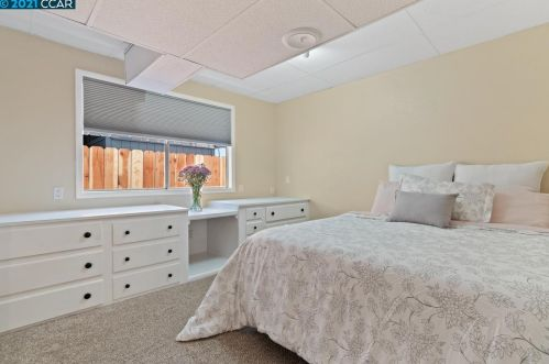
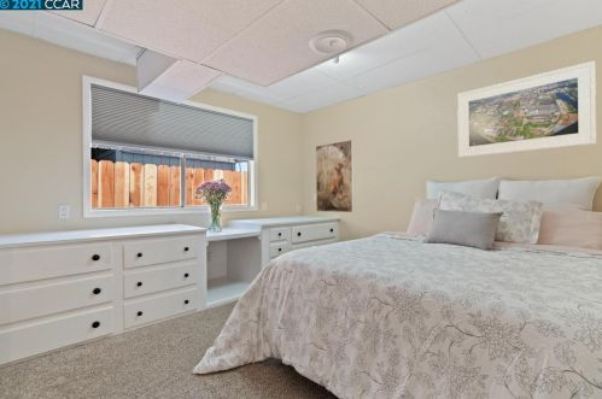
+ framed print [456,60,597,159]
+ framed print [315,139,355,213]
